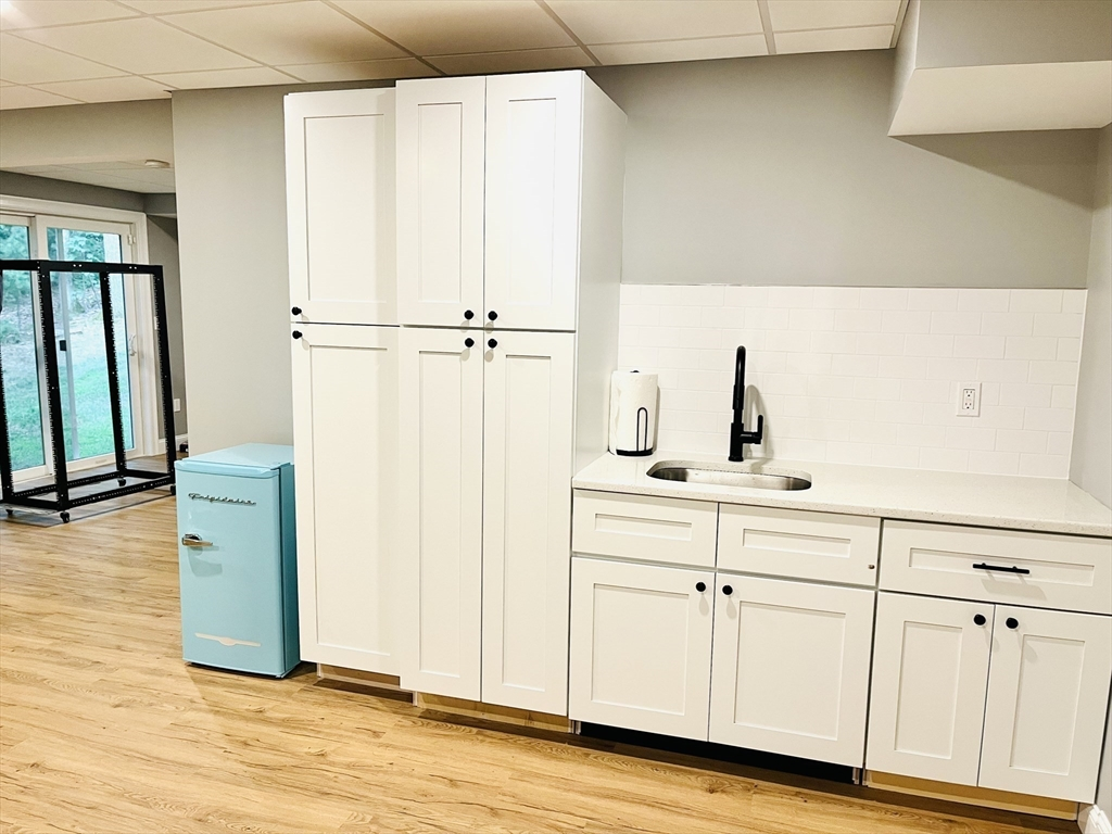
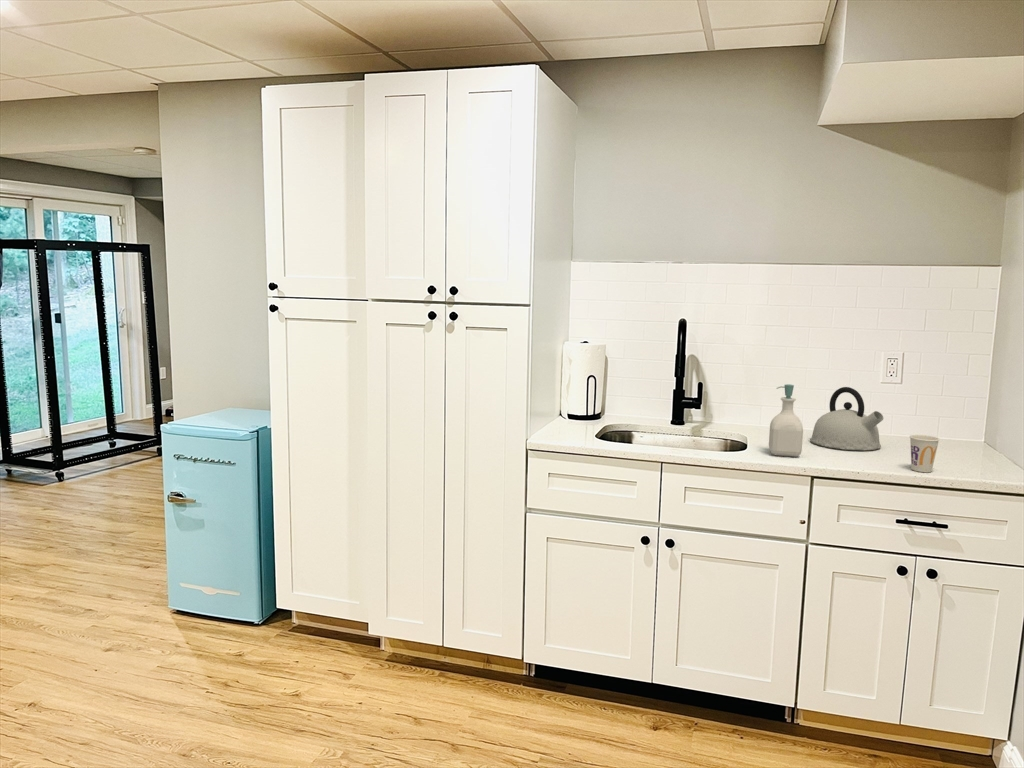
+ kettle [809,386,885,451]
+ soap bottle [768,383,804,457]
+ cup [909,434,940,473]
